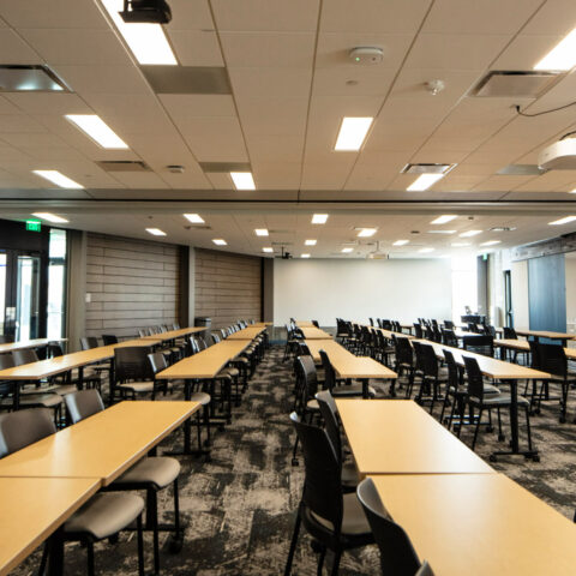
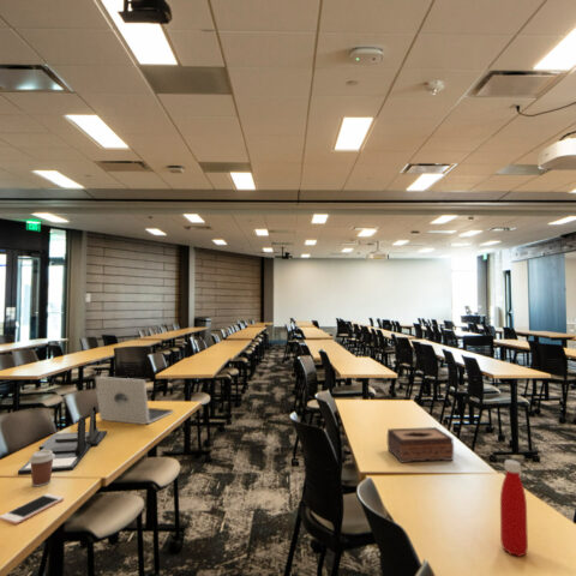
+ desk organizer [17,406,108,475]
+ laptop [94,376,175,426]
+ tissue box [386,426,455,464]
+ bottle [499,458,529,558]
+ coffee cup [28,450,55,487]
+ cell phone [0,492,65,526]
